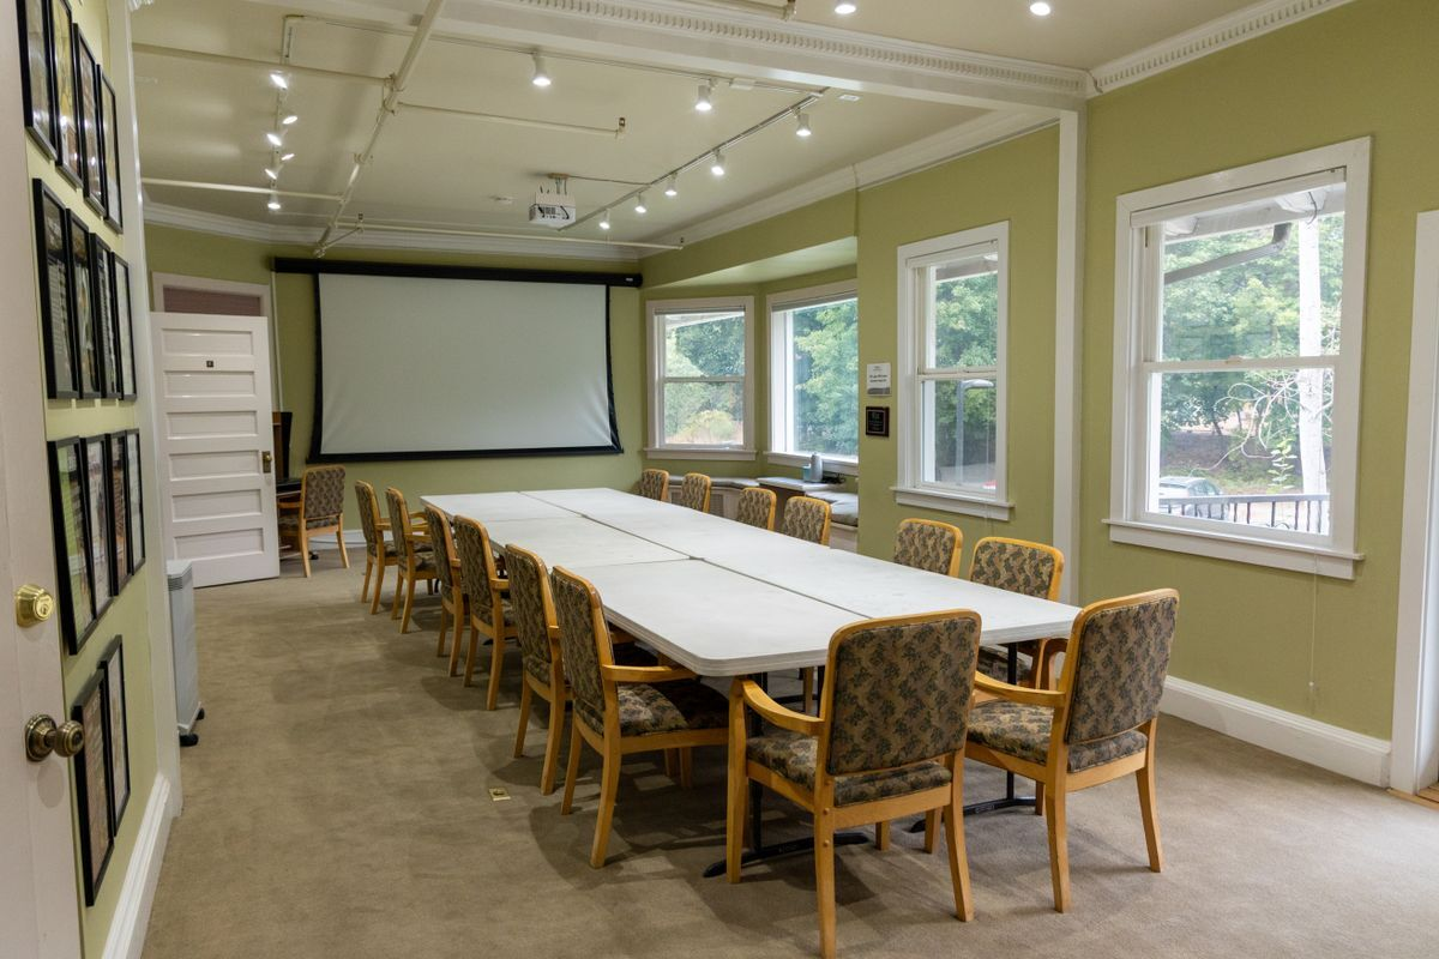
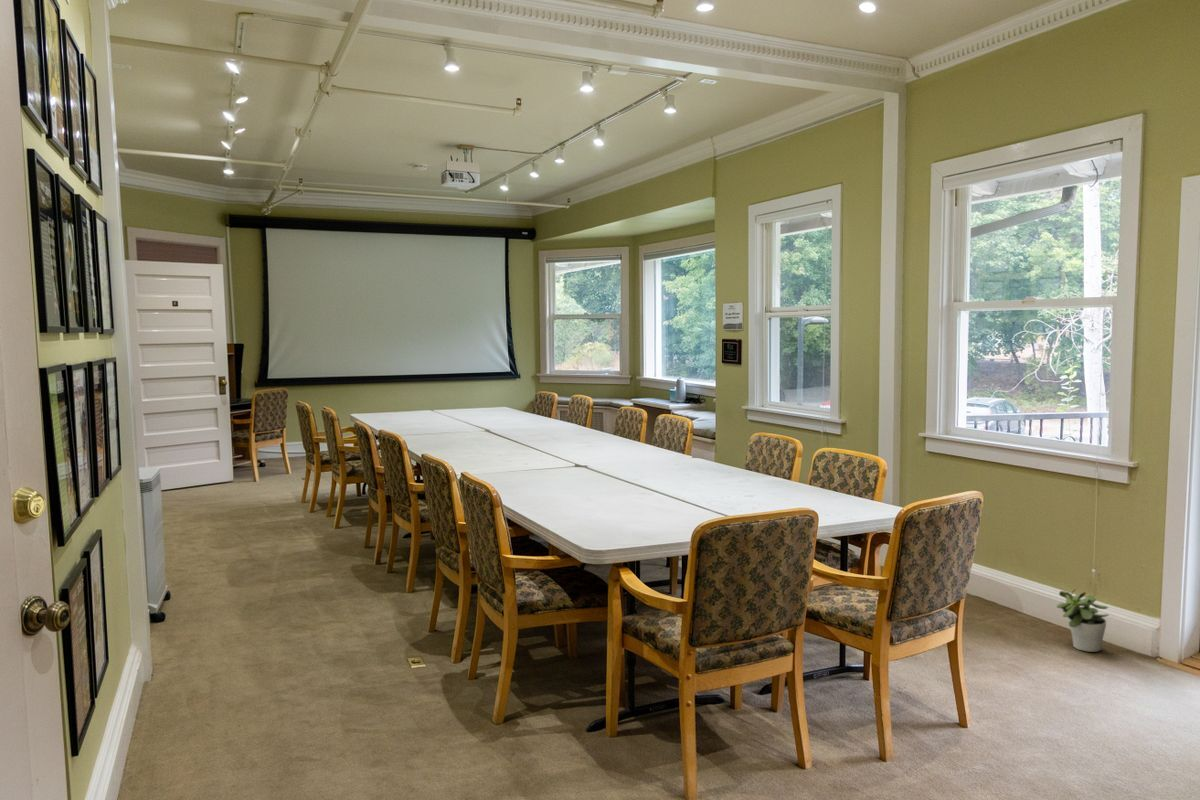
+ potted plant [1056,587,1110,653]
